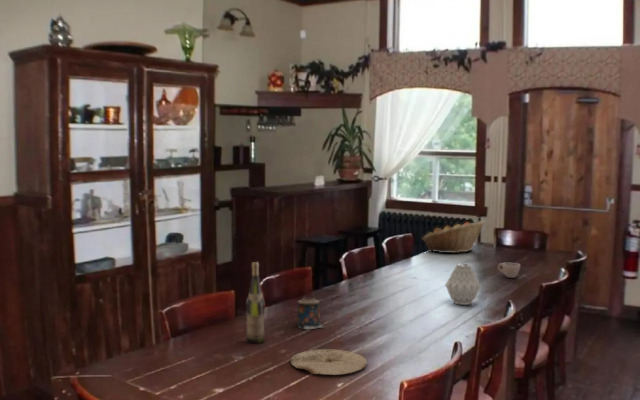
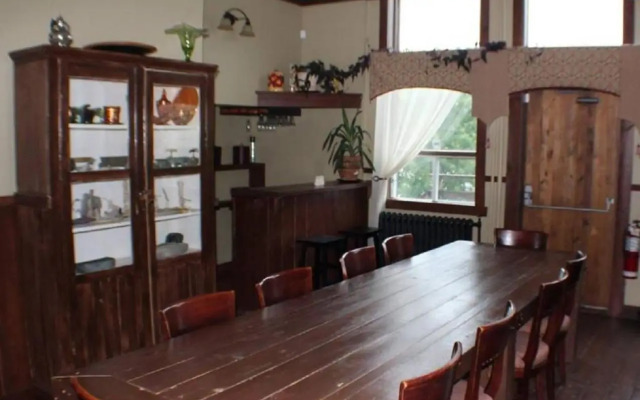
- cup [497,261,521,279]
- candle [296,297,326,330]
- wine bottle [246,261,265,344]
- plate [289,348,368,376]
- fruit basket [421,219,486,254]
- vase [444,263,481,306]
